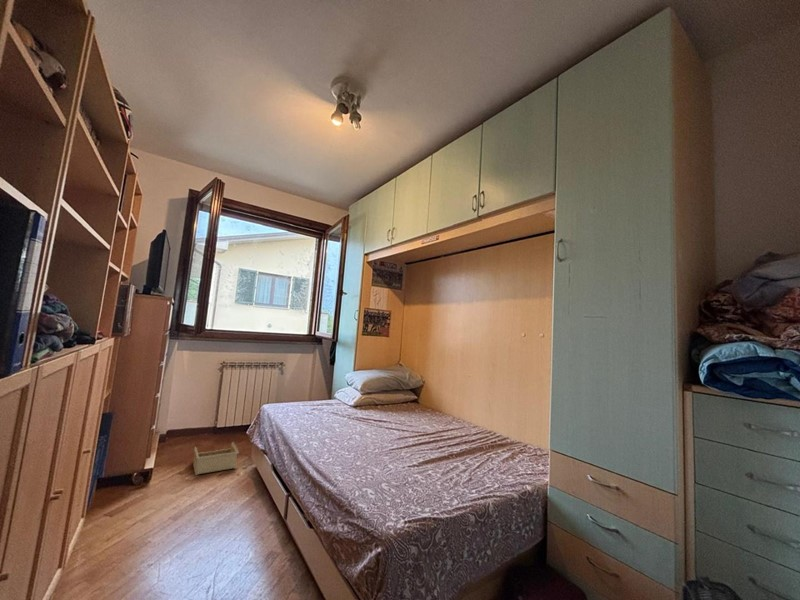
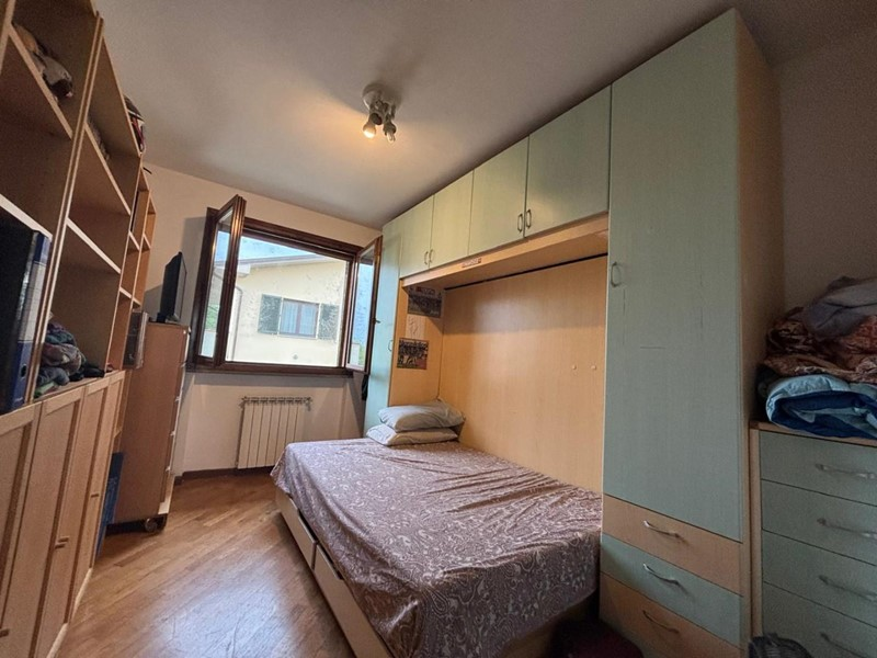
- storage bin [192,441,240,476]
